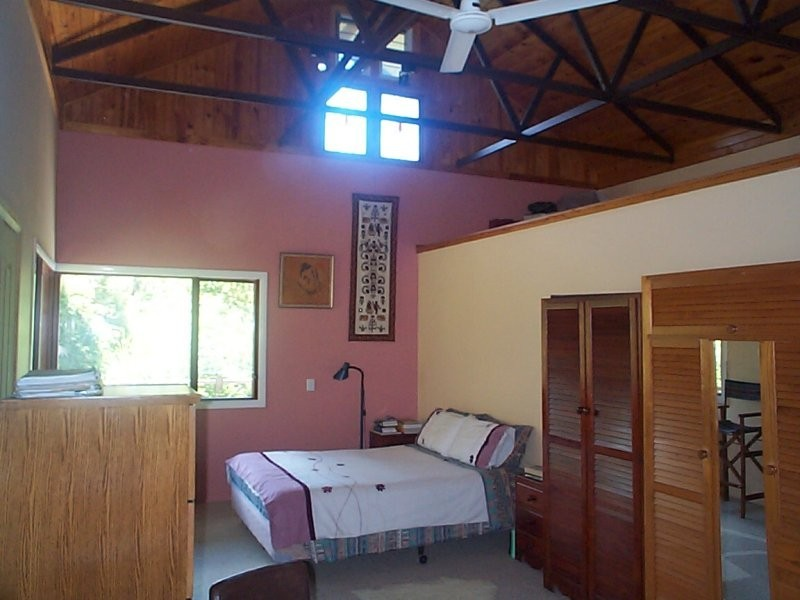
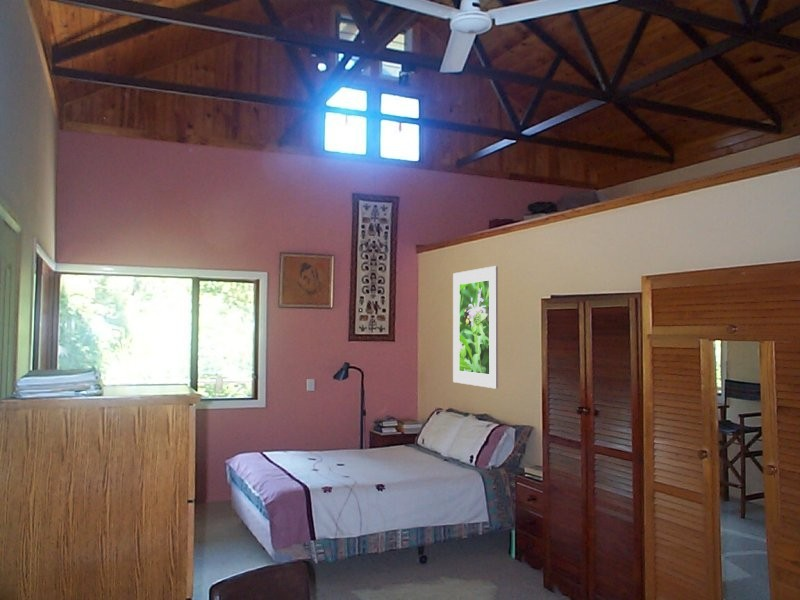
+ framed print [452,265,499,390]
